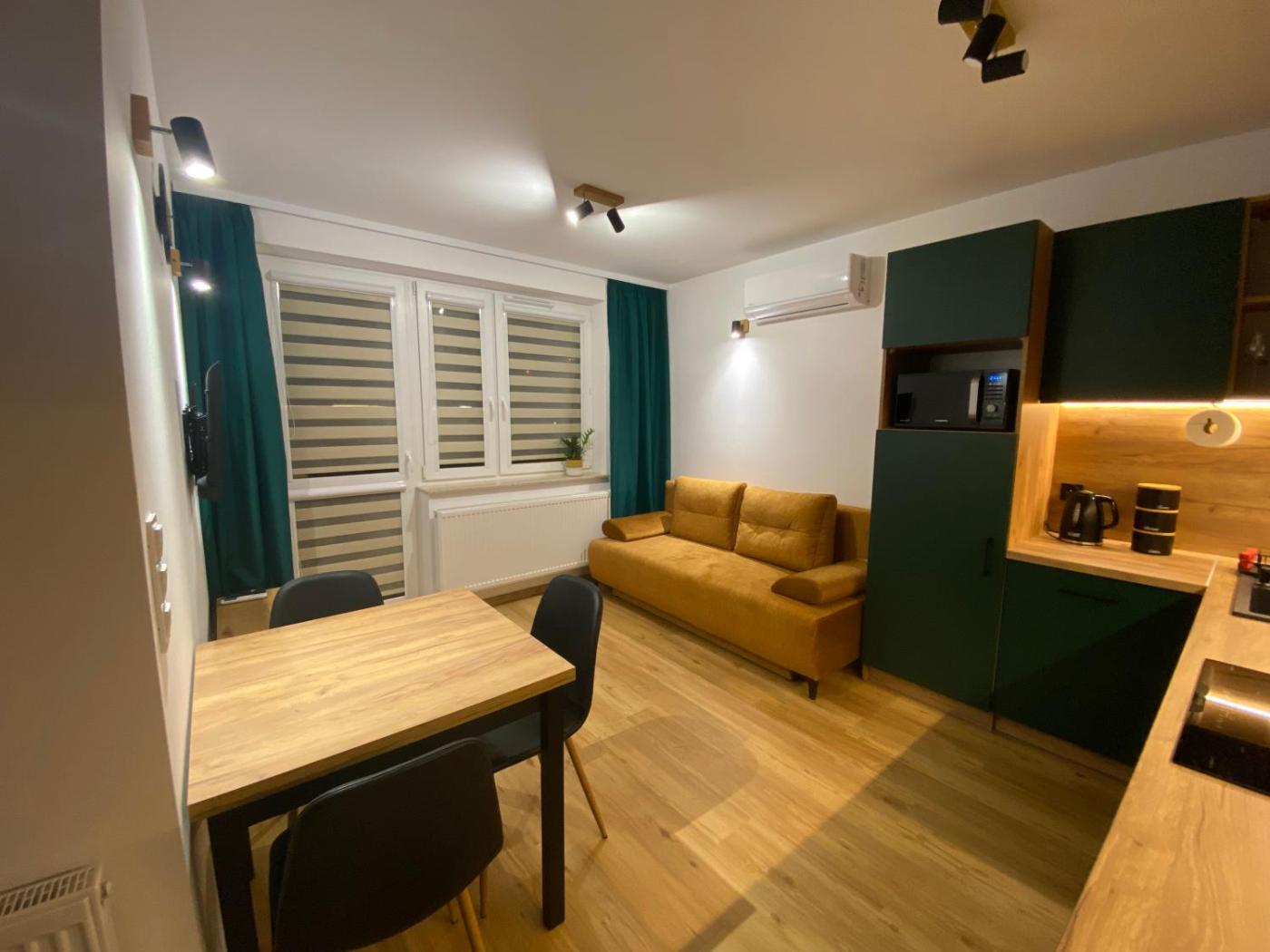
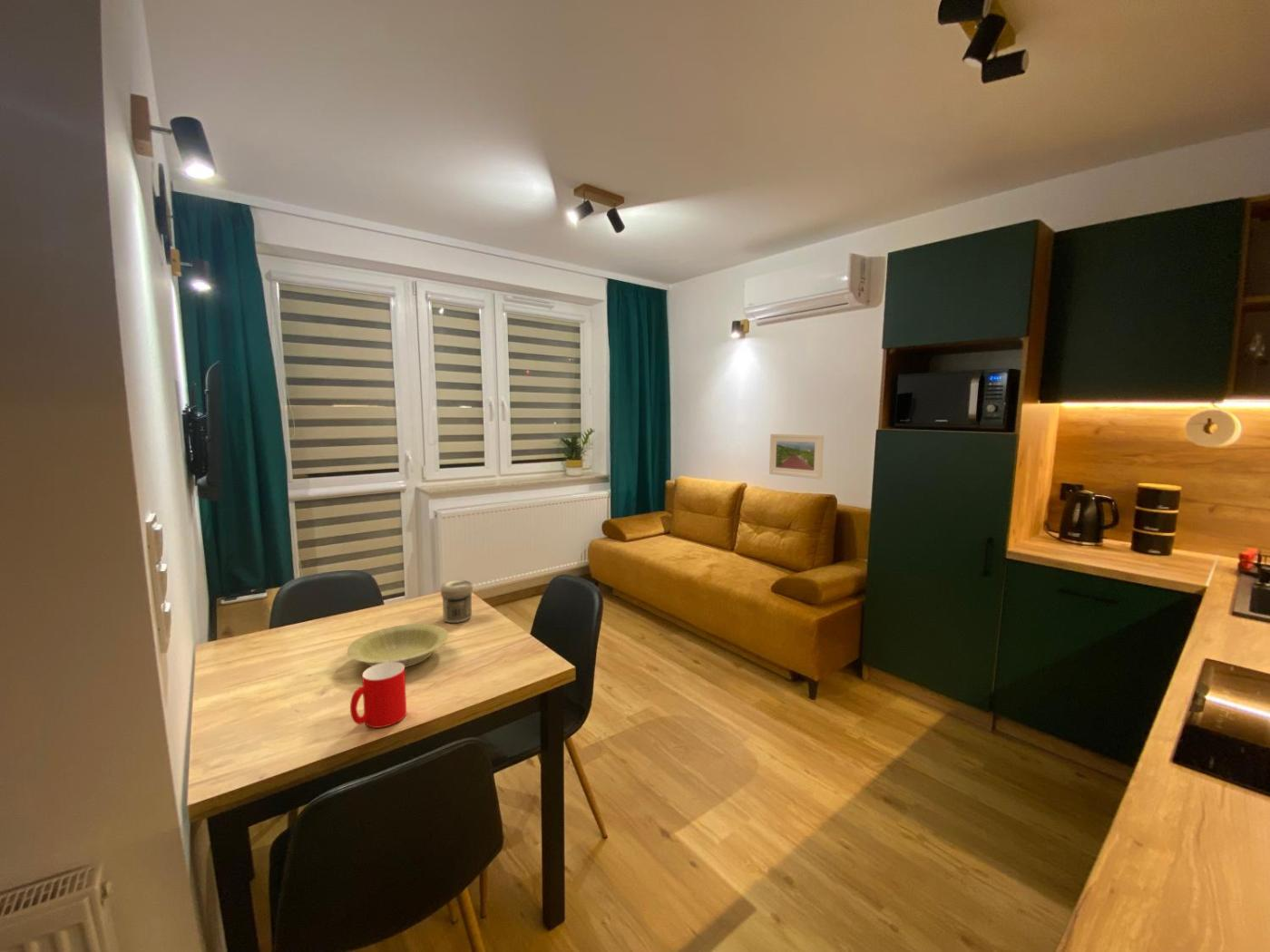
+ bowl [347,623,449,668]
+ jar [440,579,474,624]
+ cup [349,662,407,729]
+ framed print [768,432,825,480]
